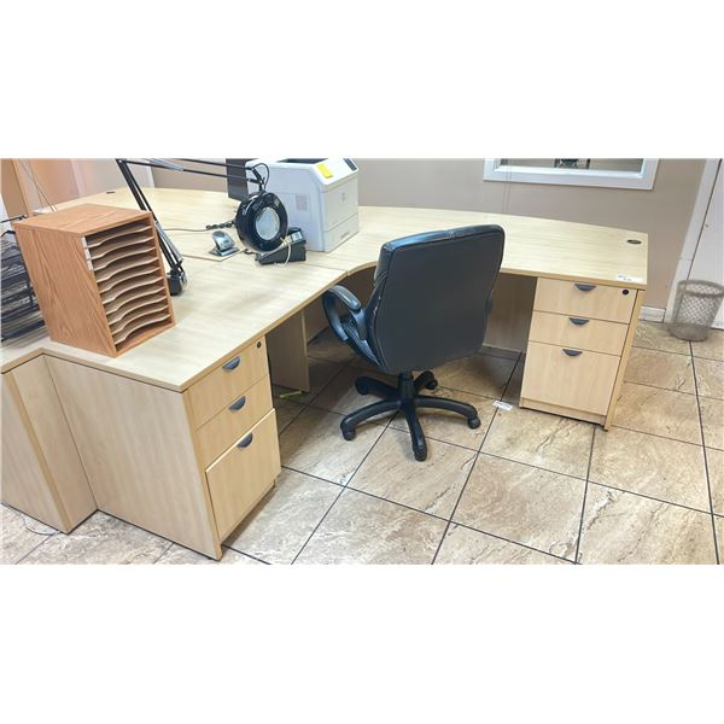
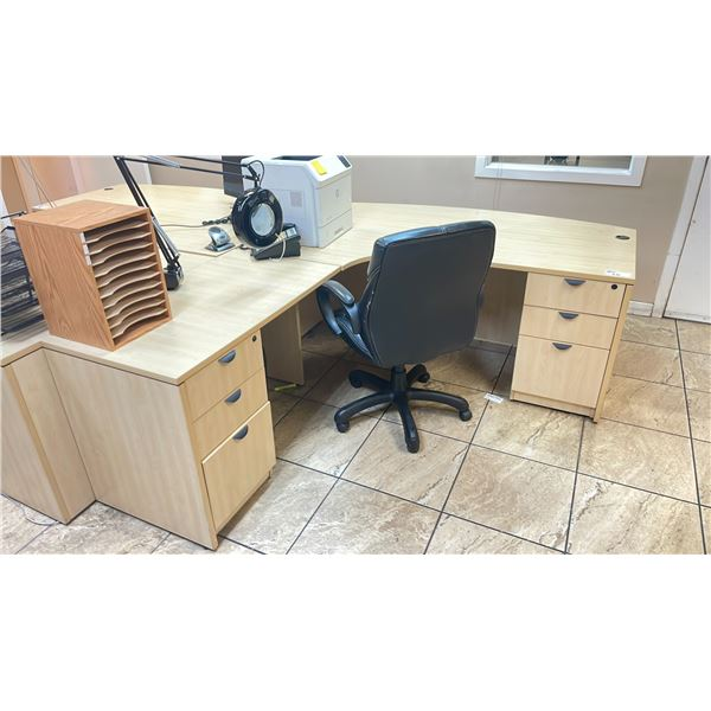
- wastebasket [668,278,724,343]
